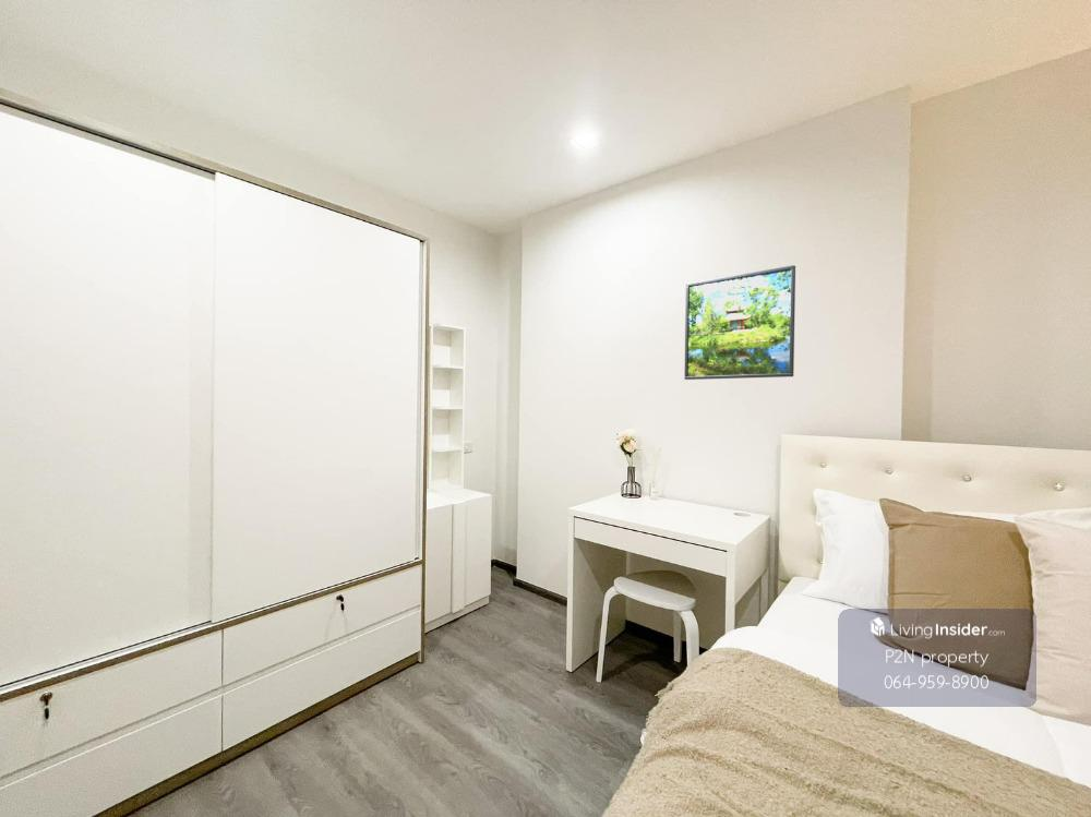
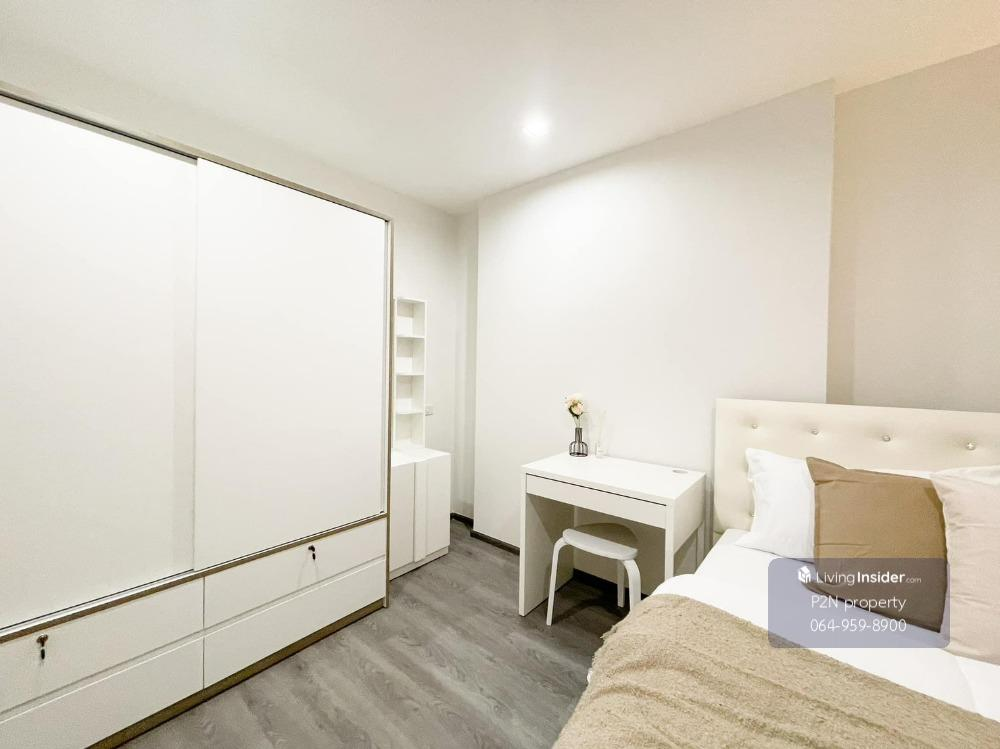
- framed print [683,264,796,381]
